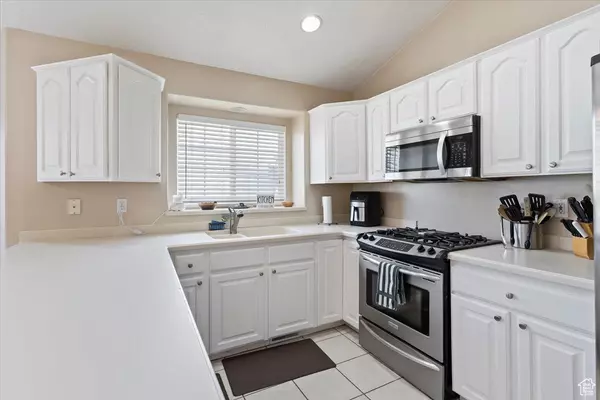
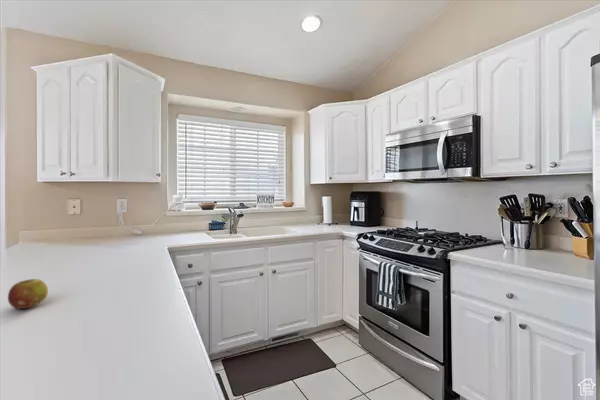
+ fruit [7,278,49,310]
